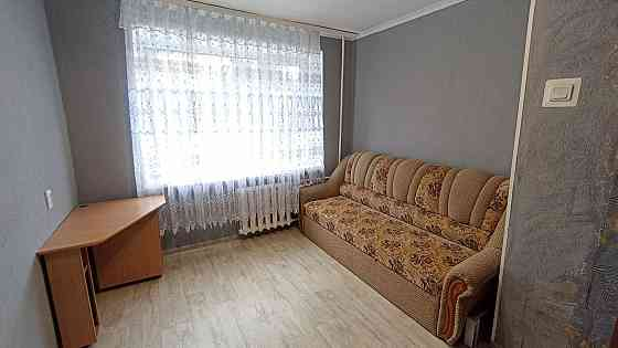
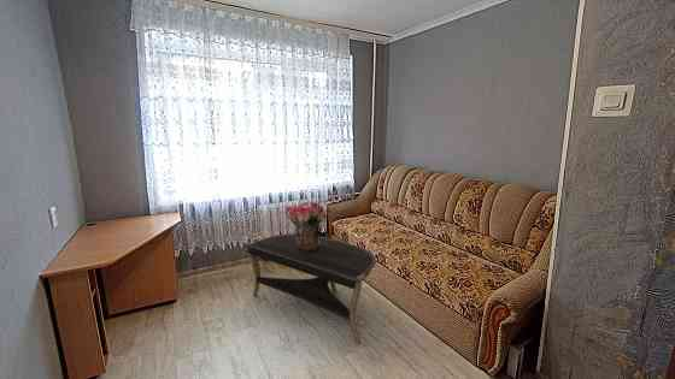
+ bouquet [283,201,328,251]
+ coffee table [245,232,377,345]
